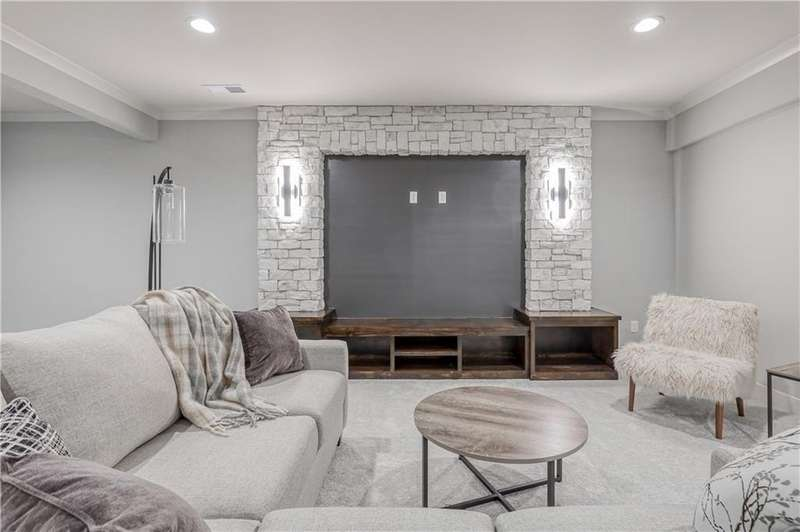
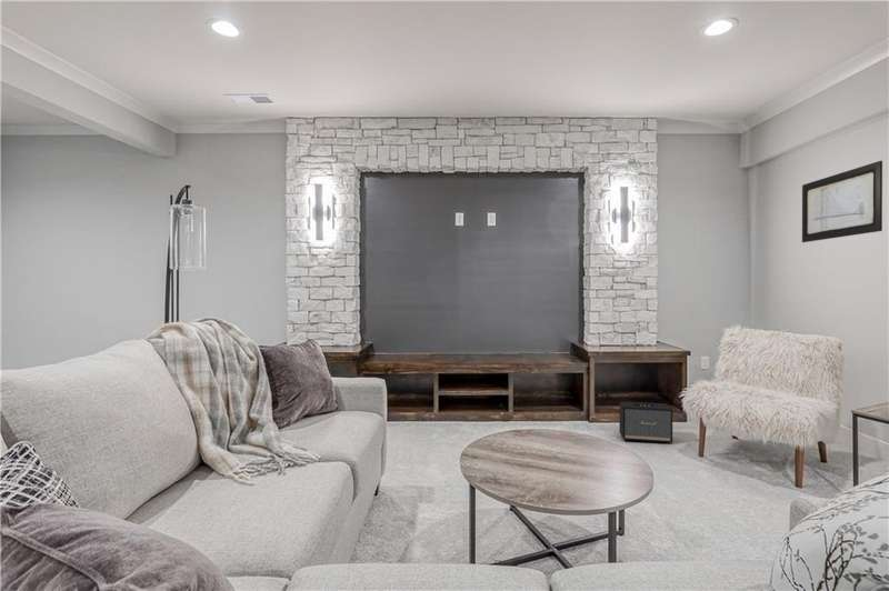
+ wall art [801,160,883,243]
+ speaker [619,401,673,444]
